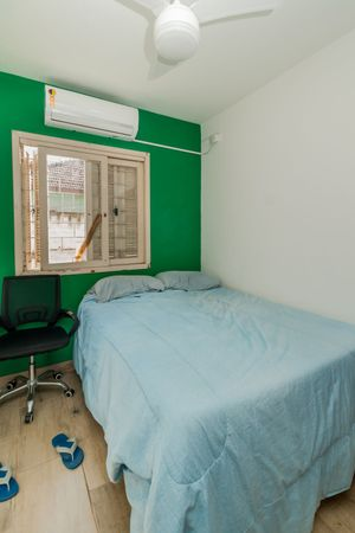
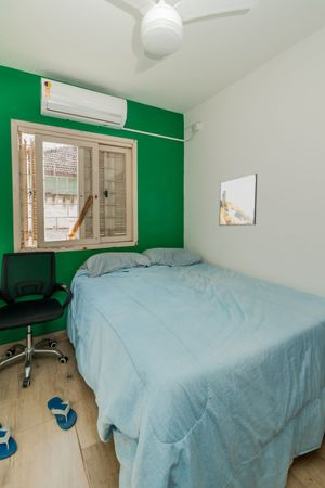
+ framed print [218,172,258,227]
